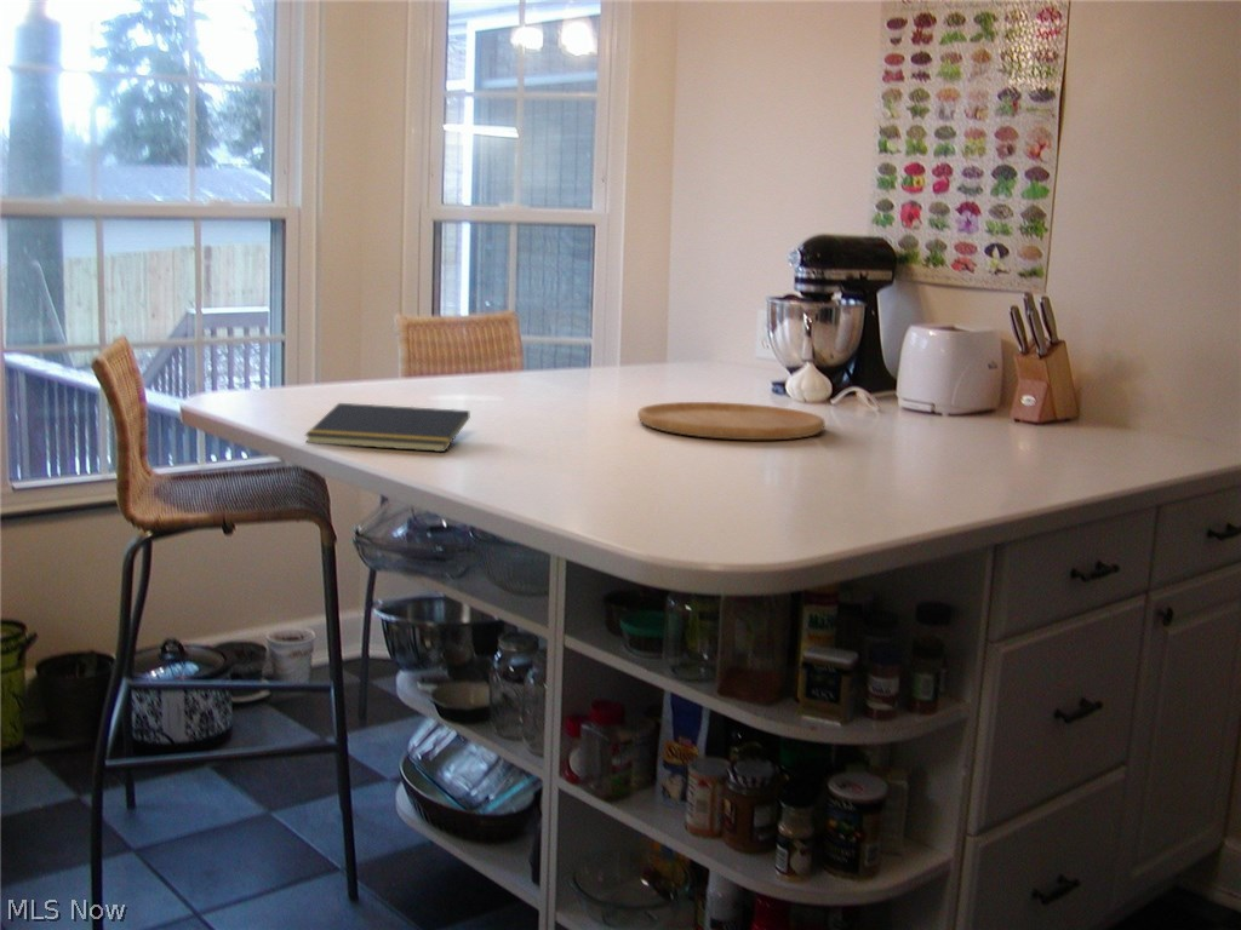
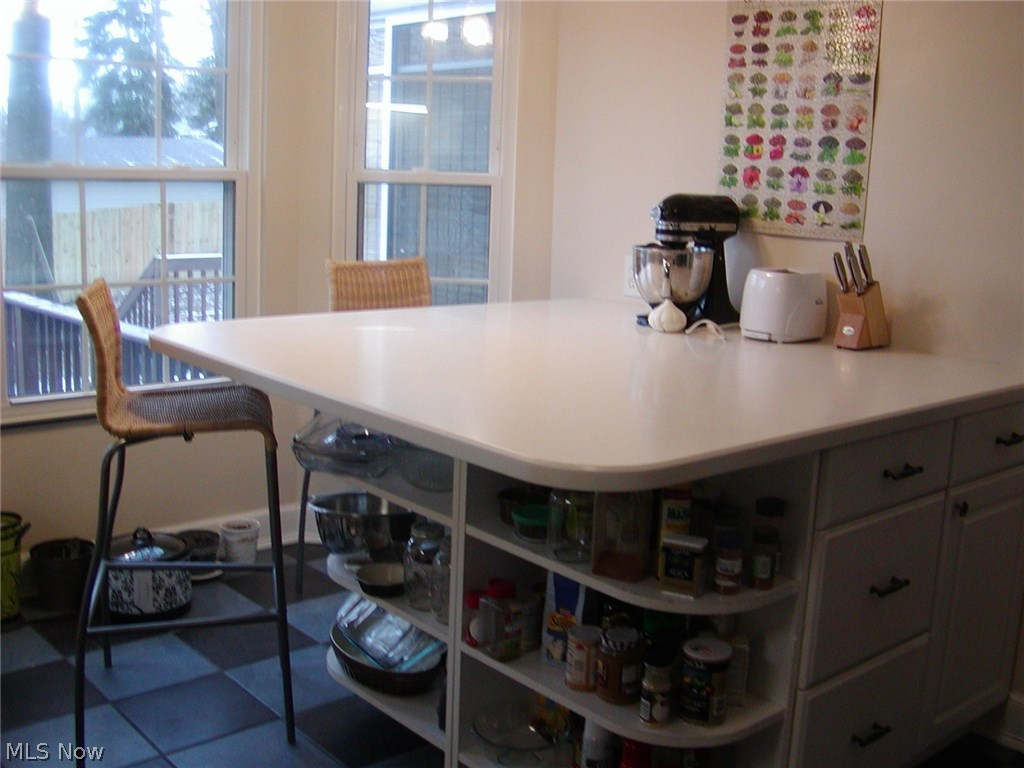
- notepad [304,402,470,453]
- cutting board [636,401,827,441]
